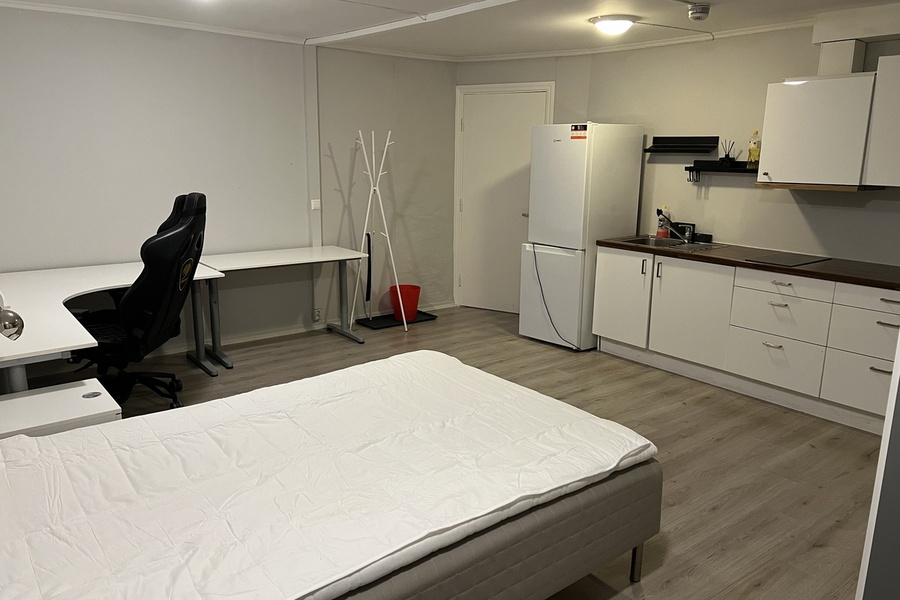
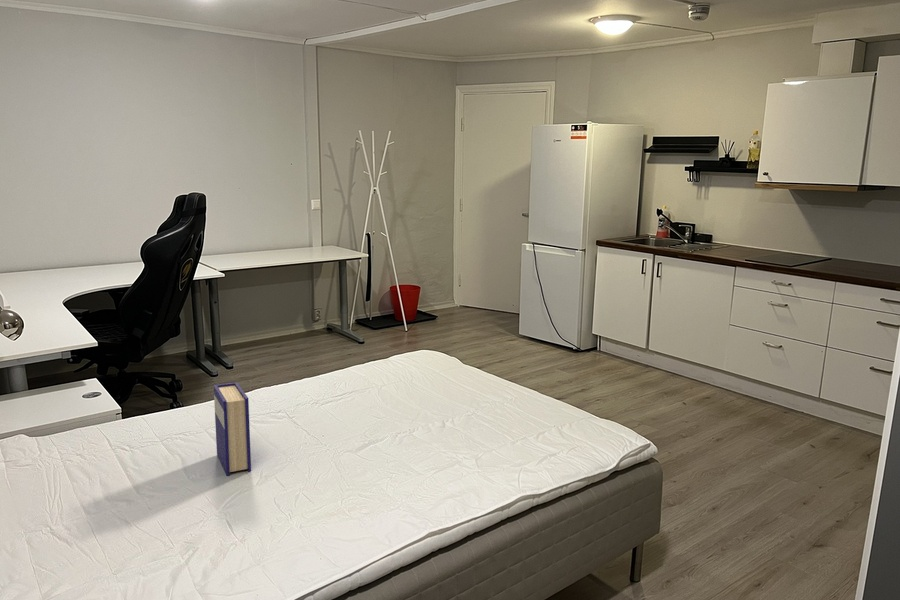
+ hardback book [213,381,252,477]
